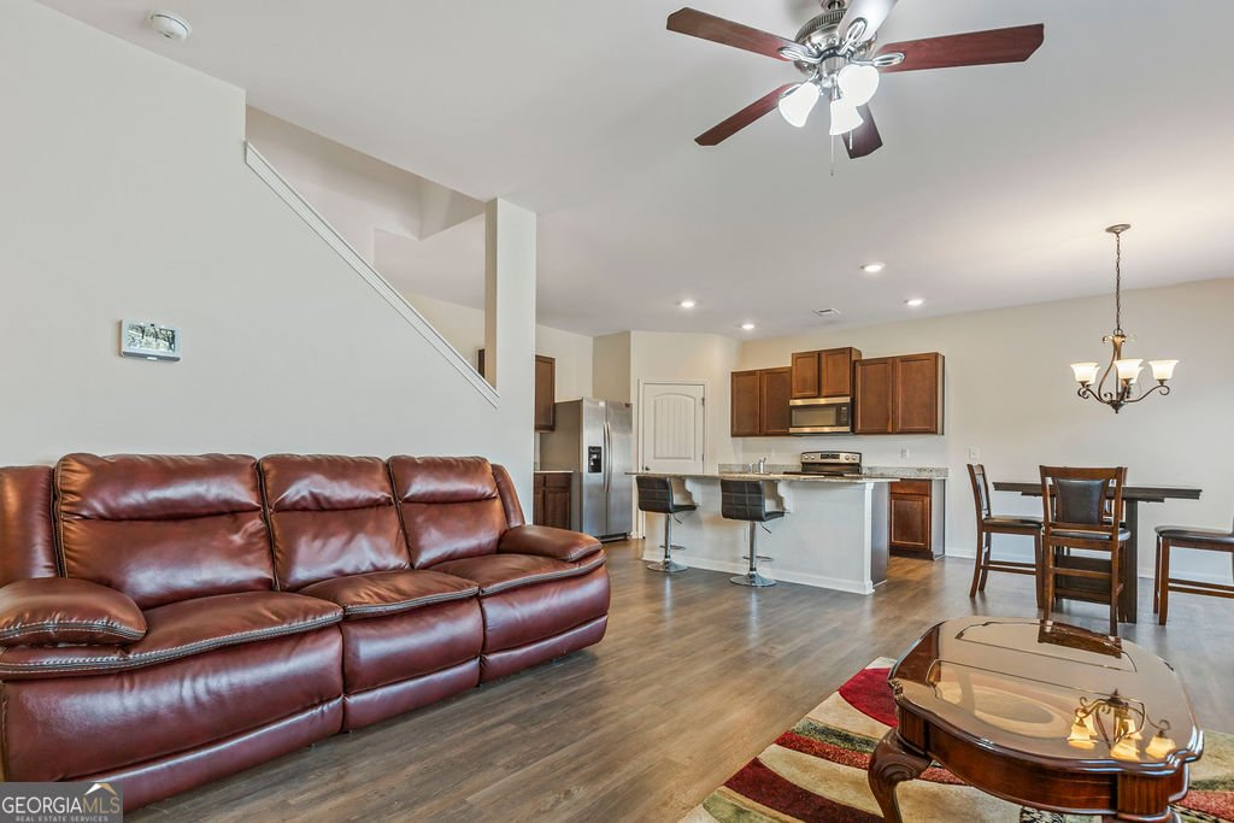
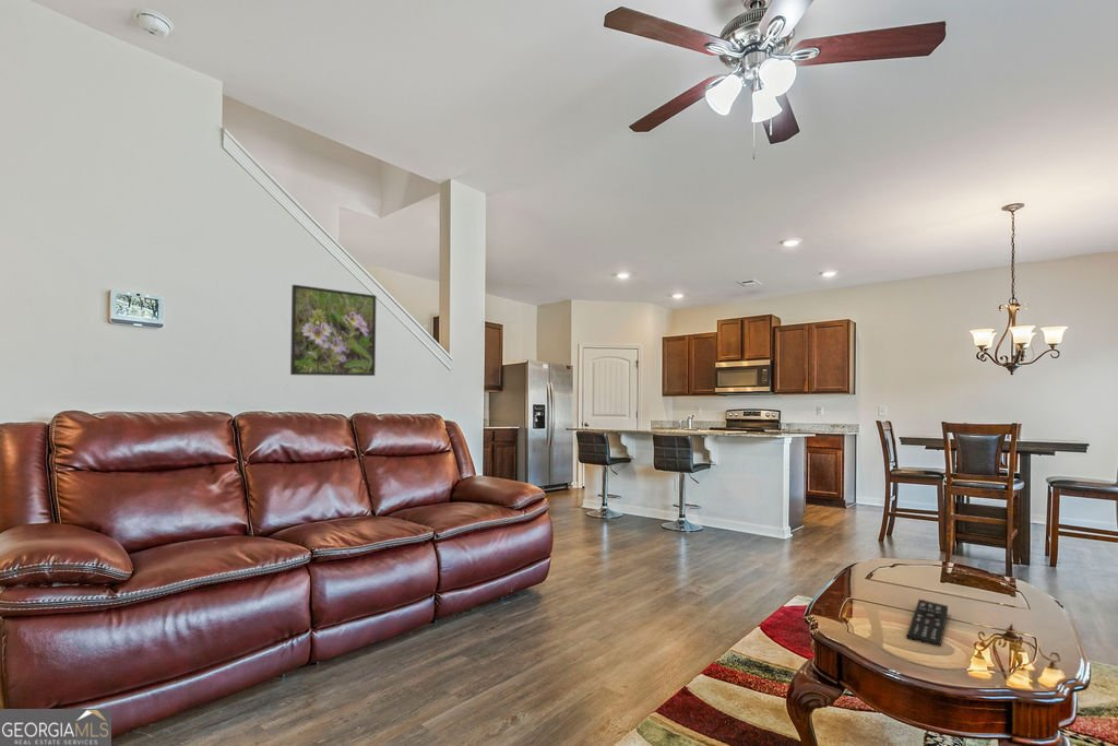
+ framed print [289,284,377,377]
+ remote control [905,599,949,648]
